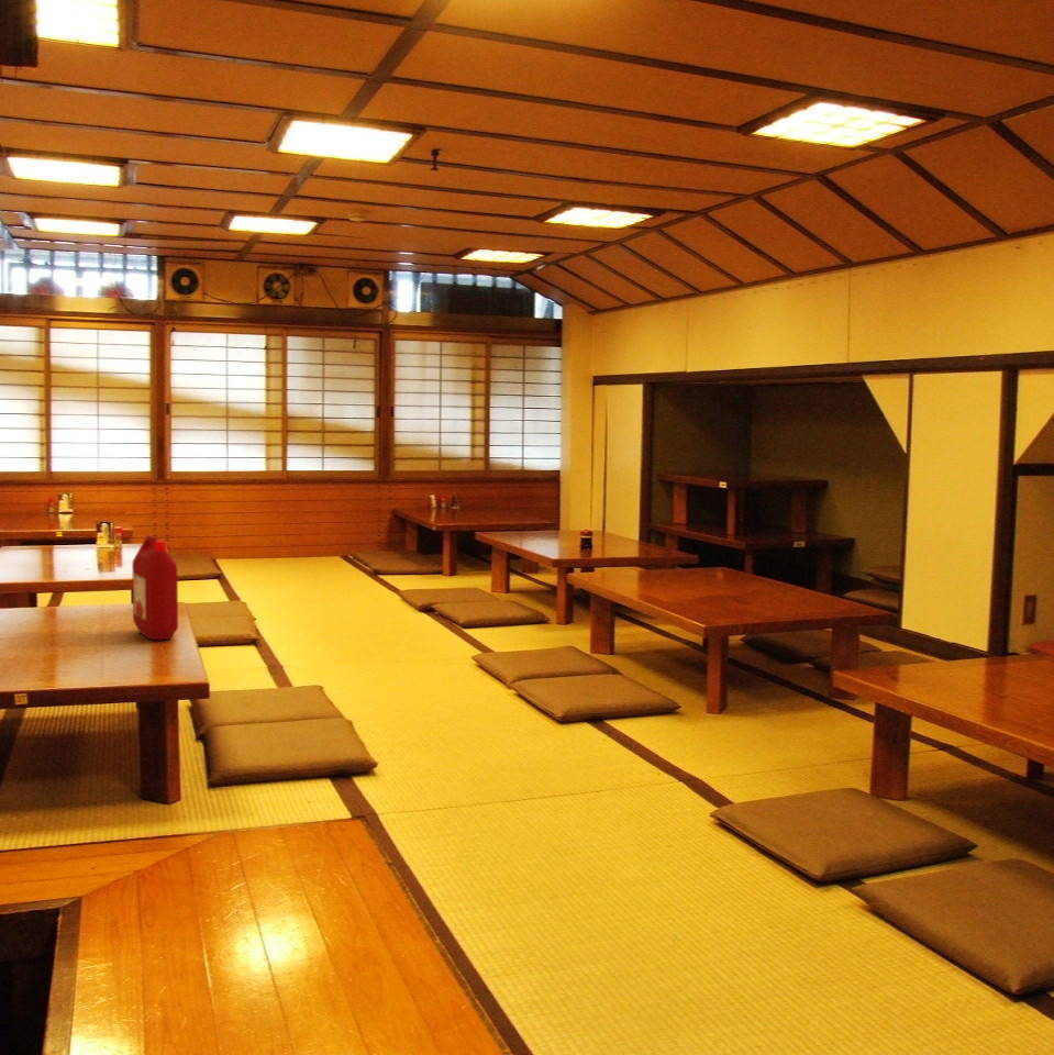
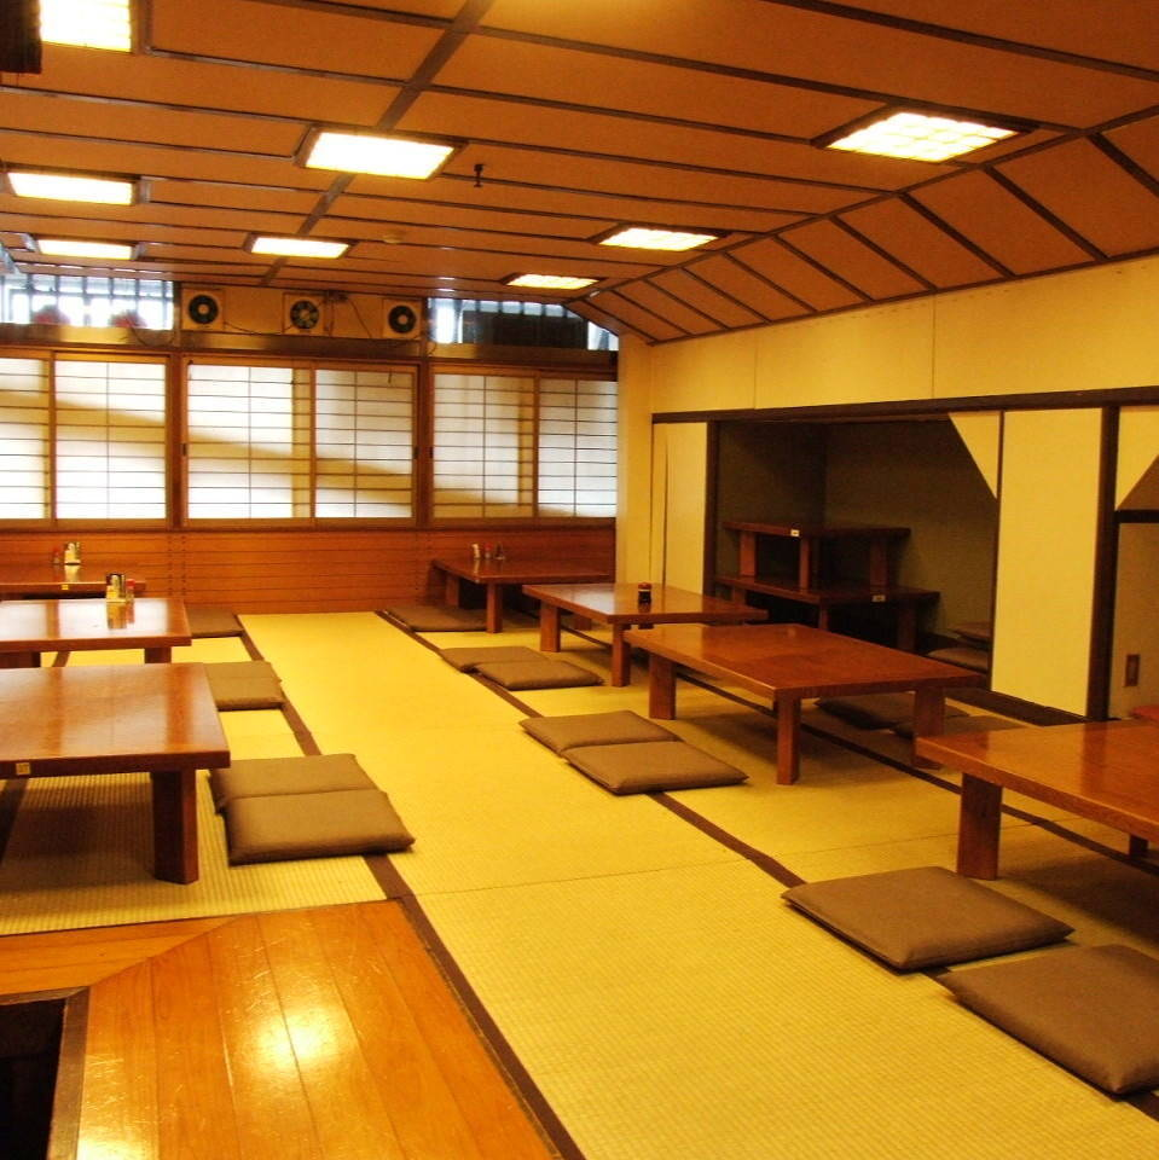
- ketchup jug [131,534,179,641]
